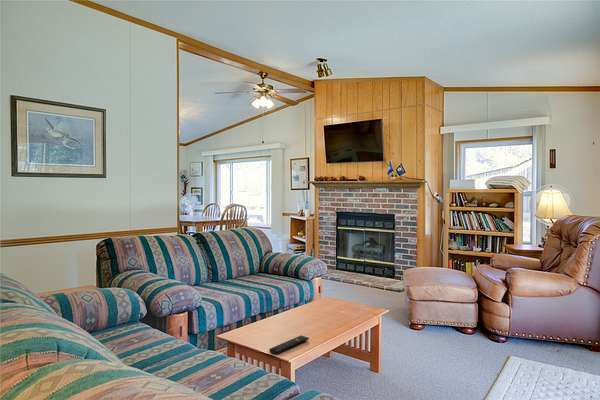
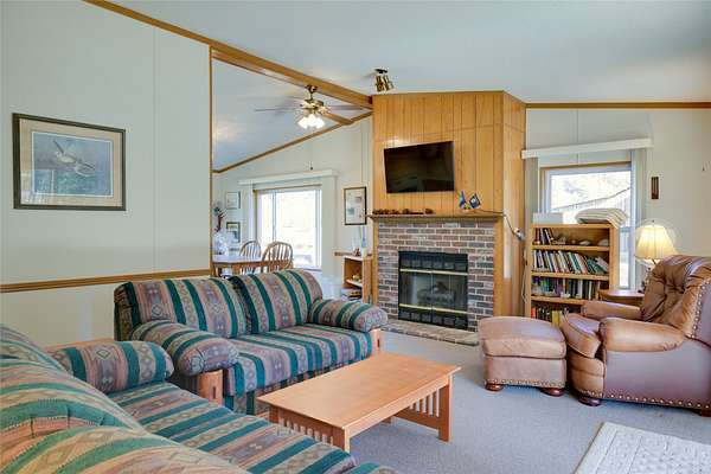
- remote control [269,335,310,355]
